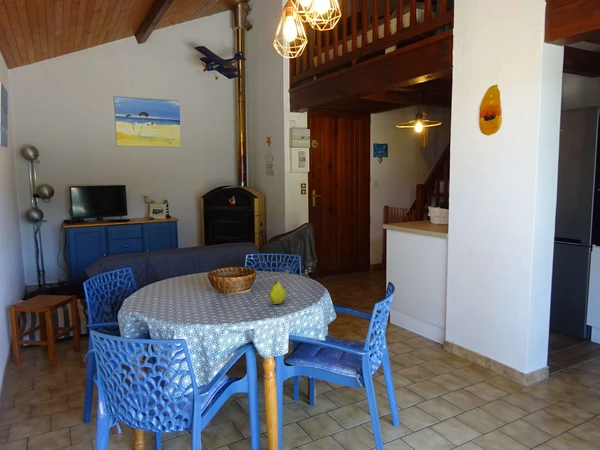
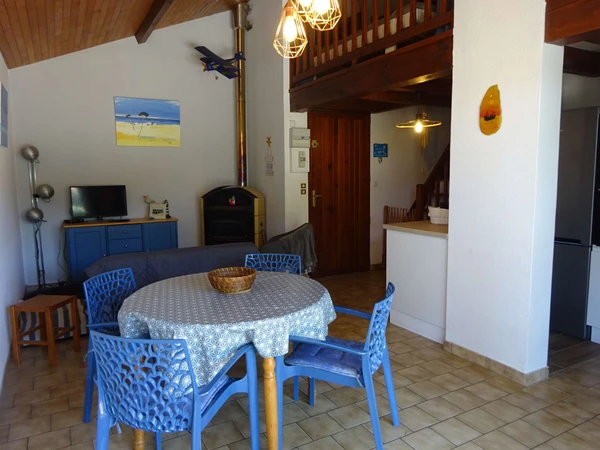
- fruit [268,280,287,305]
